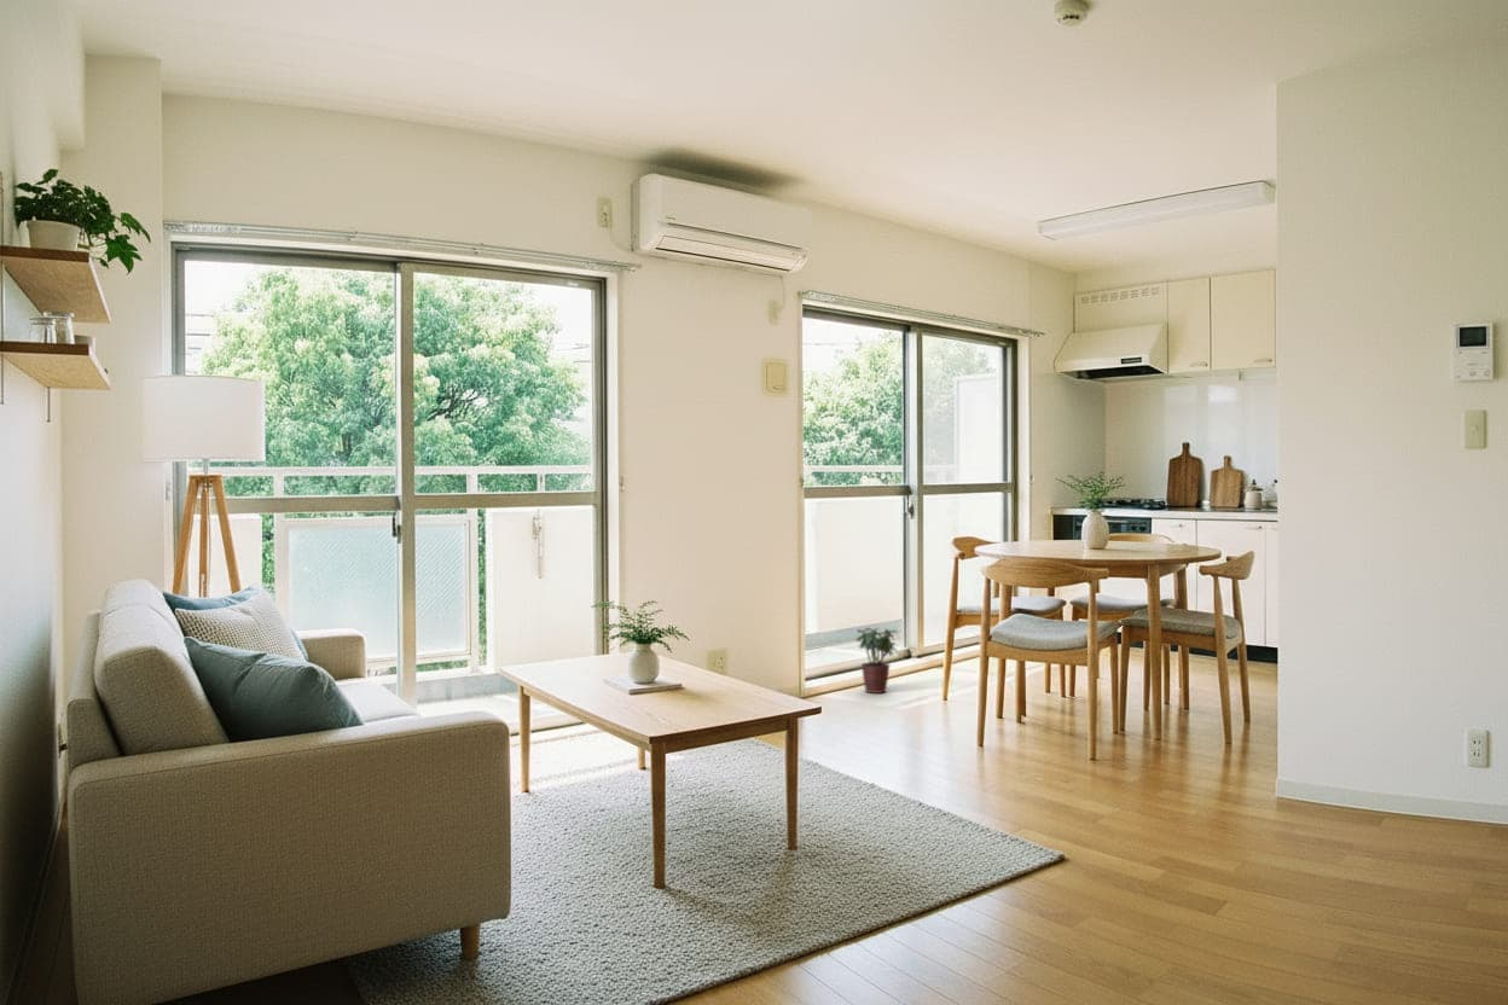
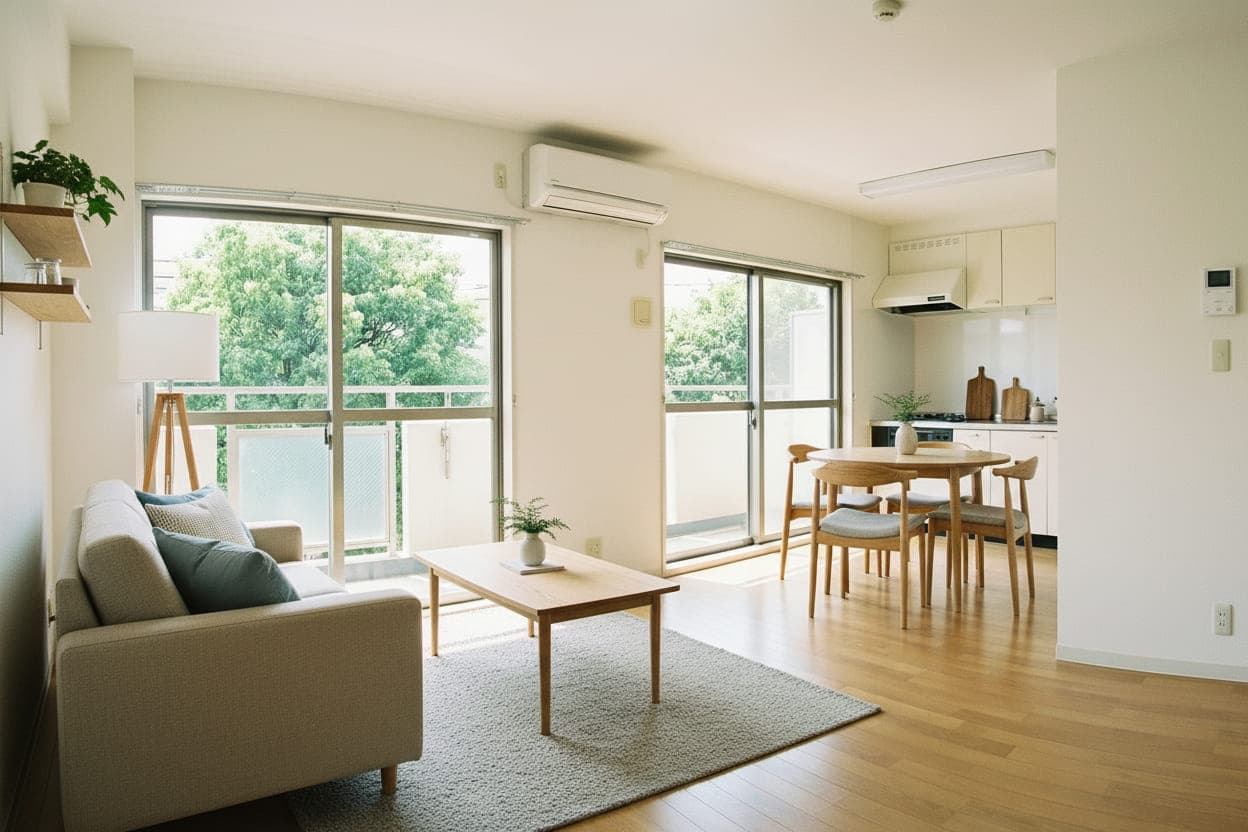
- potted plant [856,627,899,695]
